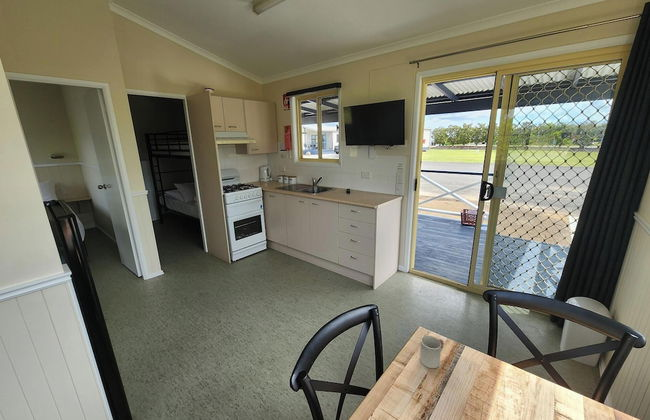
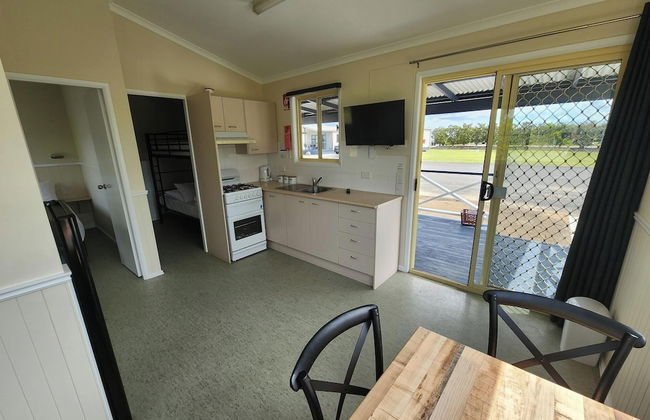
- cup [419,335,445,369]
